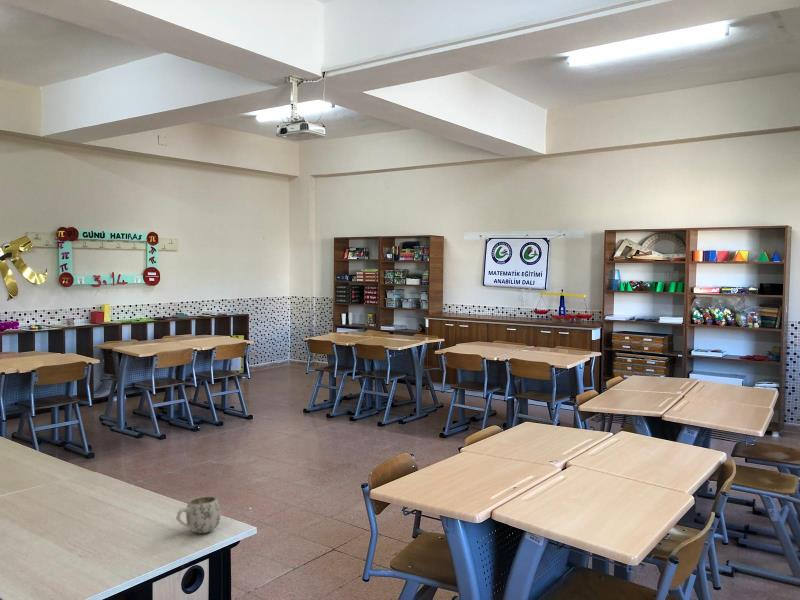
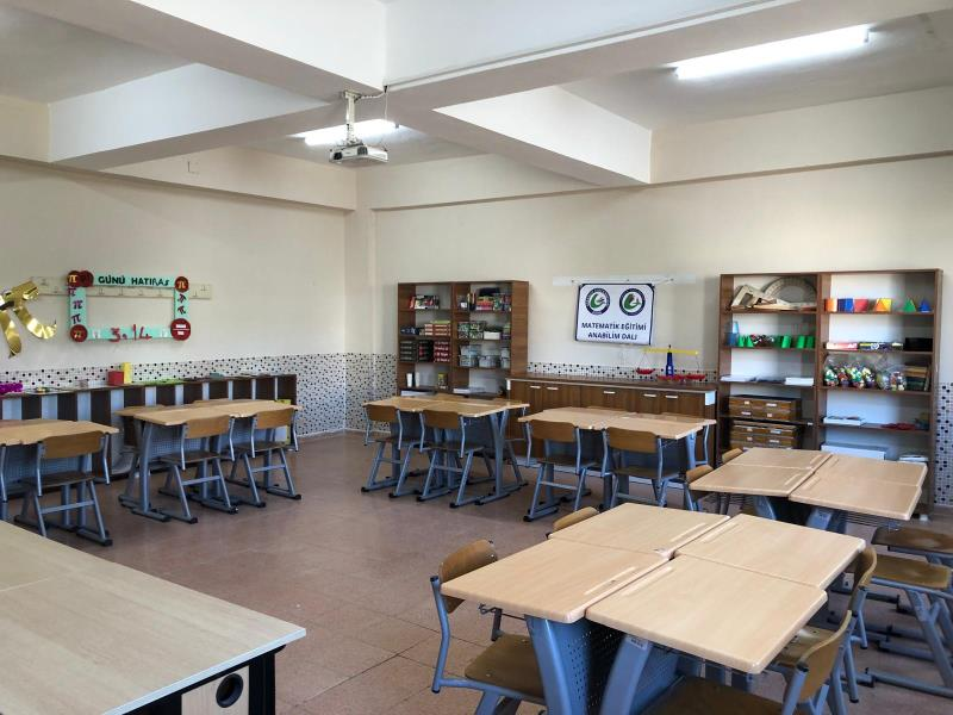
- mug [175,495,222,534]
